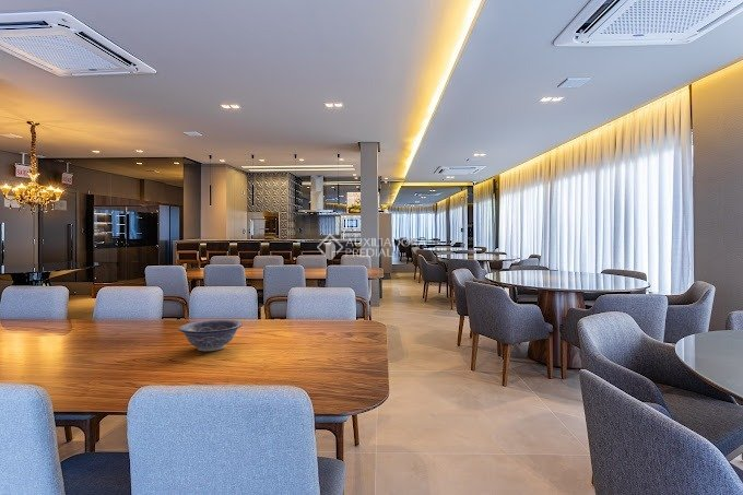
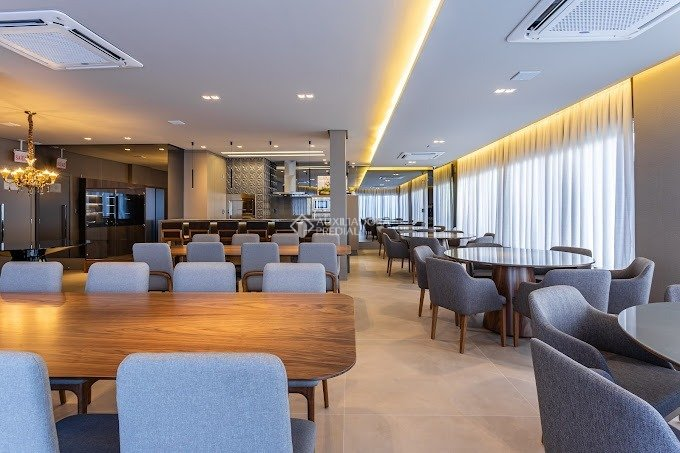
- decorative bowl [177,319,244,352]
